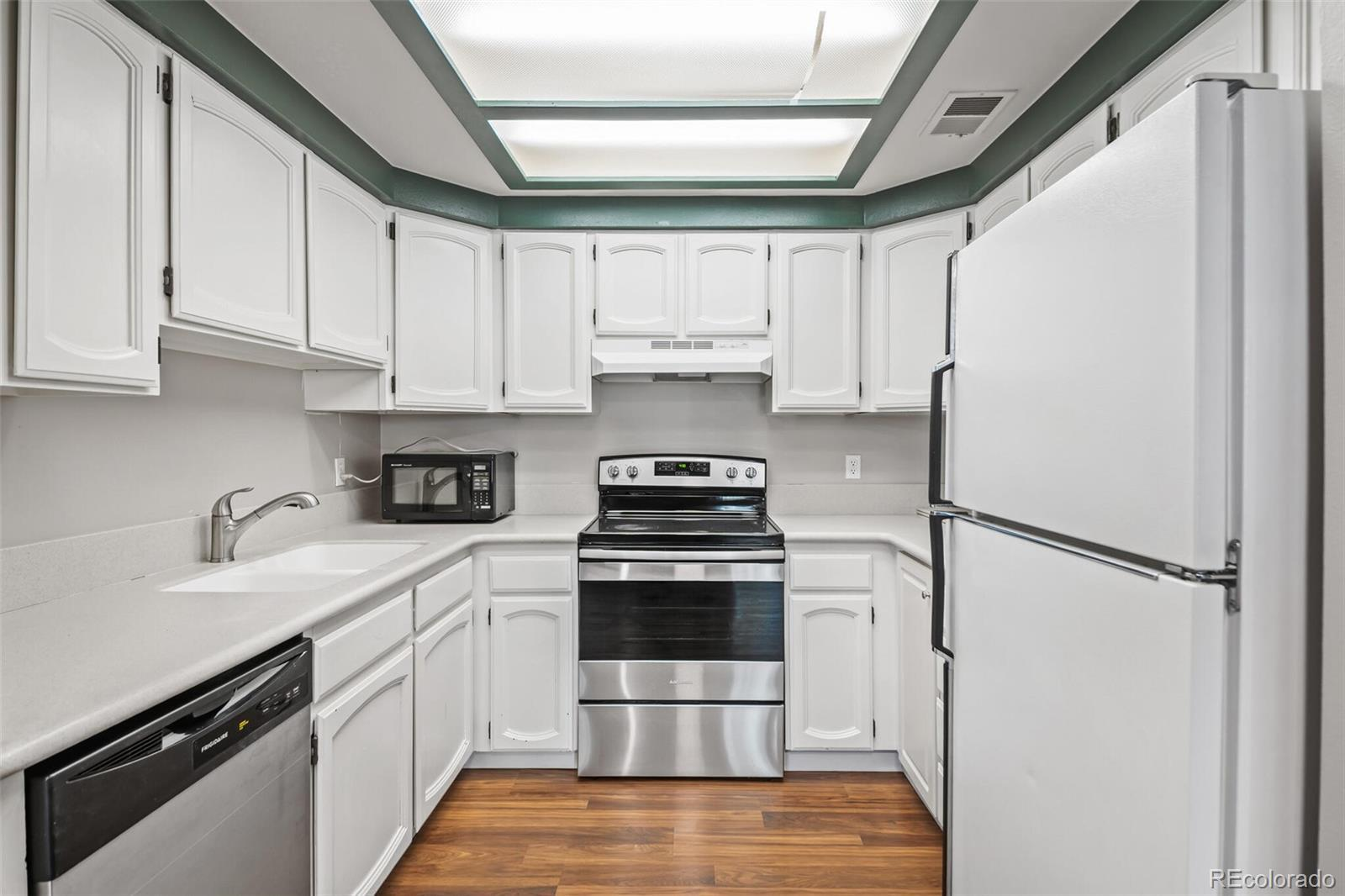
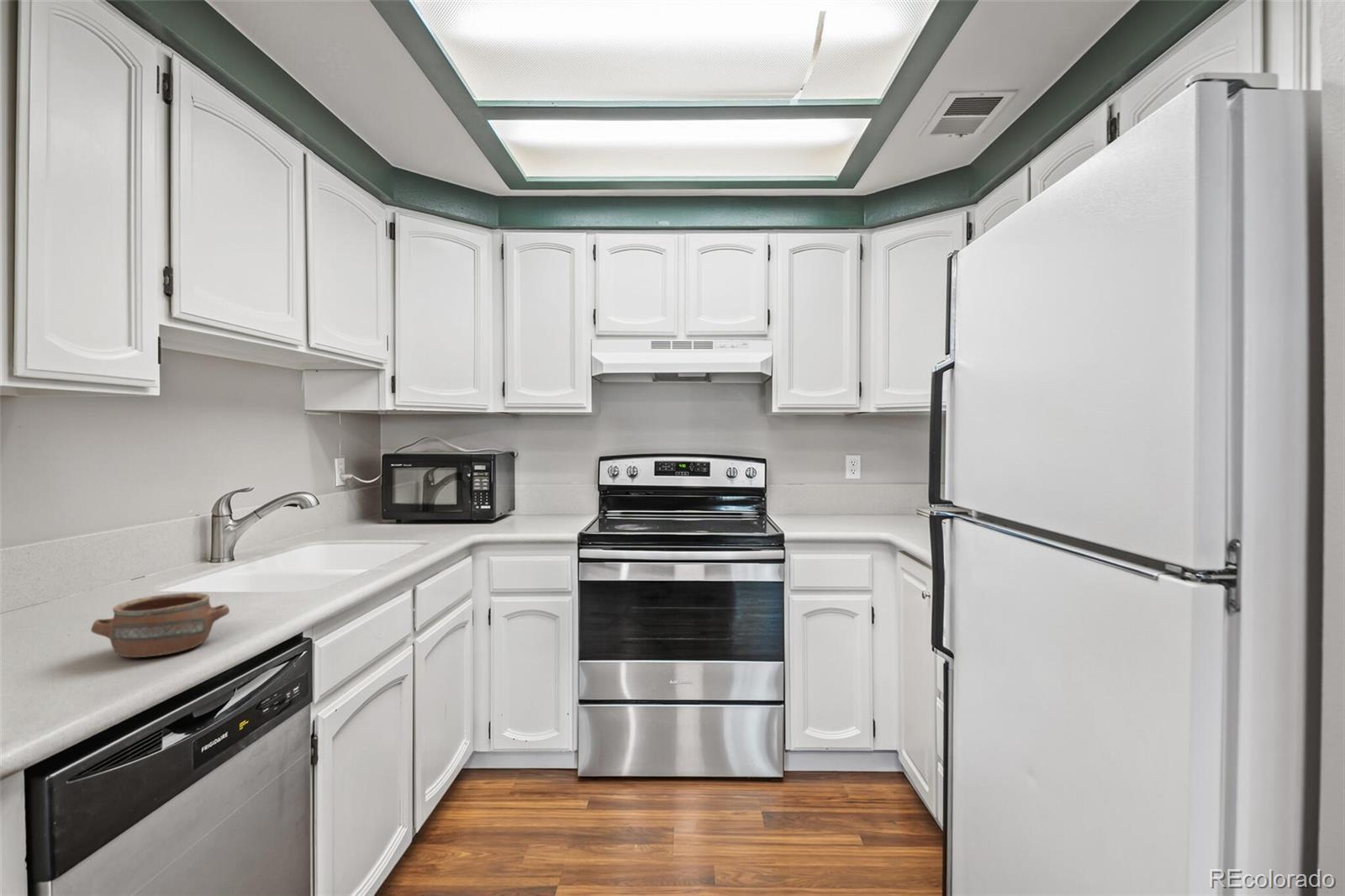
+ pottery [90,592,230,658]
